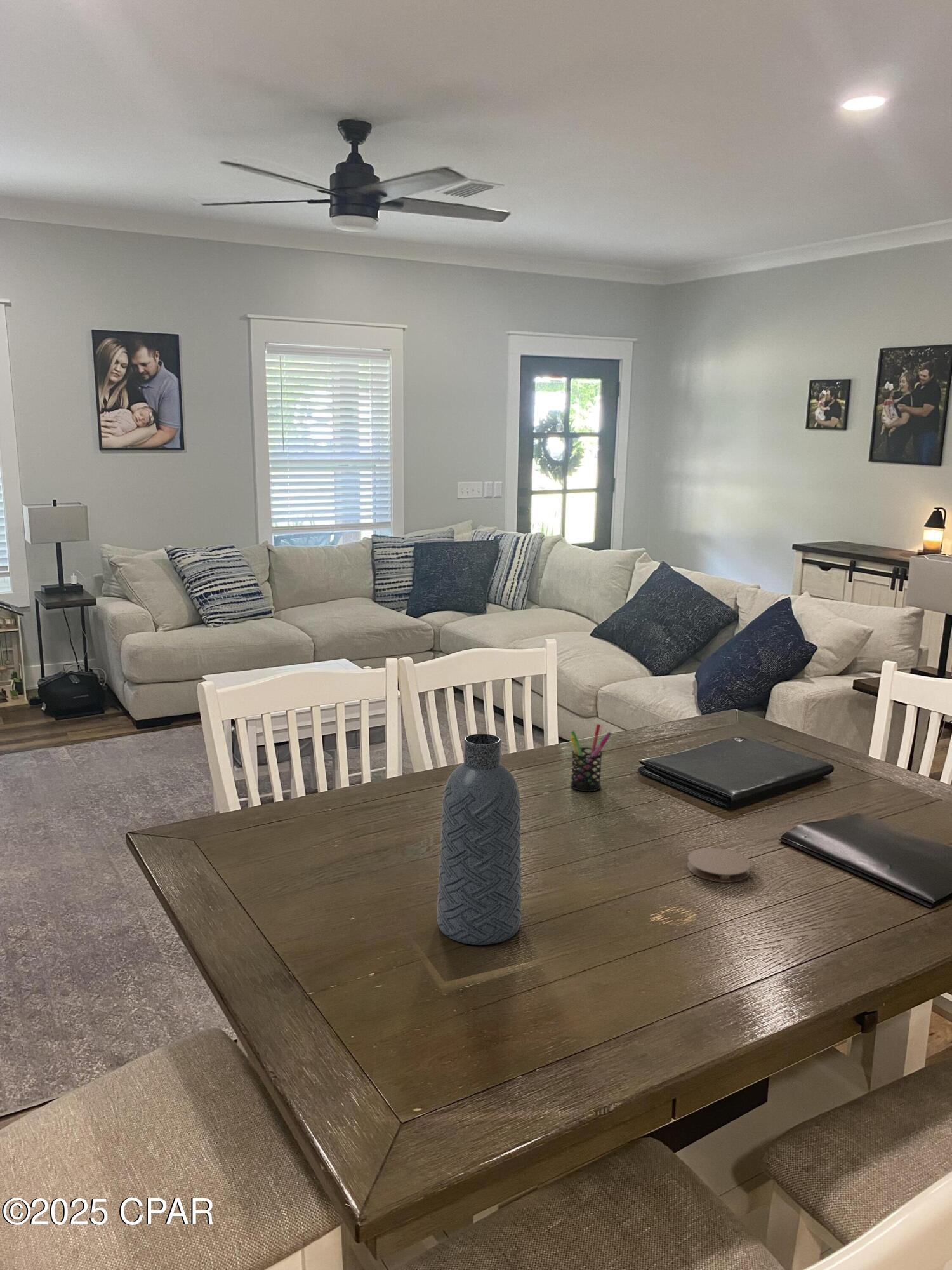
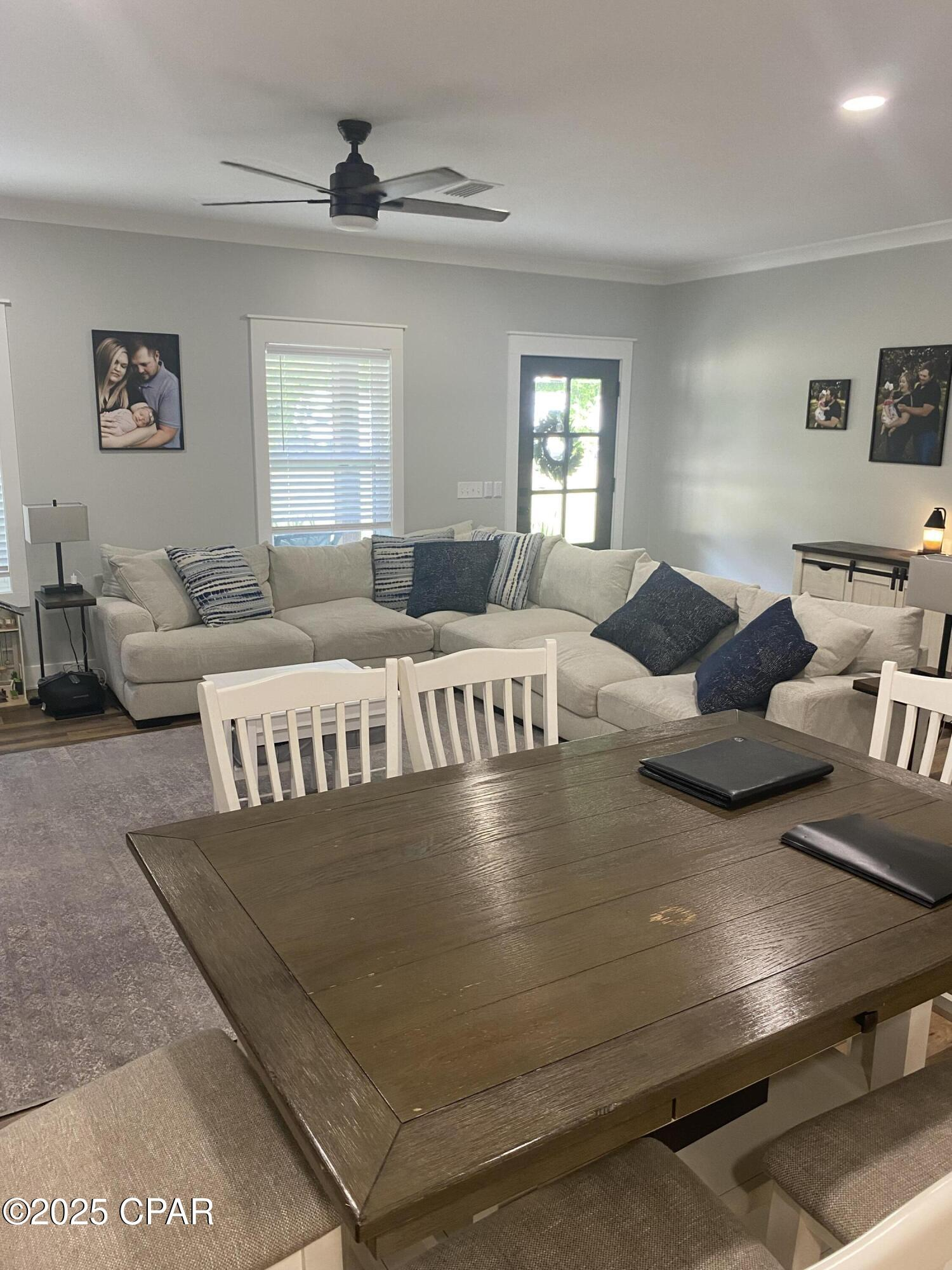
- pen holder [569,723,612,792]
- vase [437,733,522,946]
- coaster [687,847,751,883]
